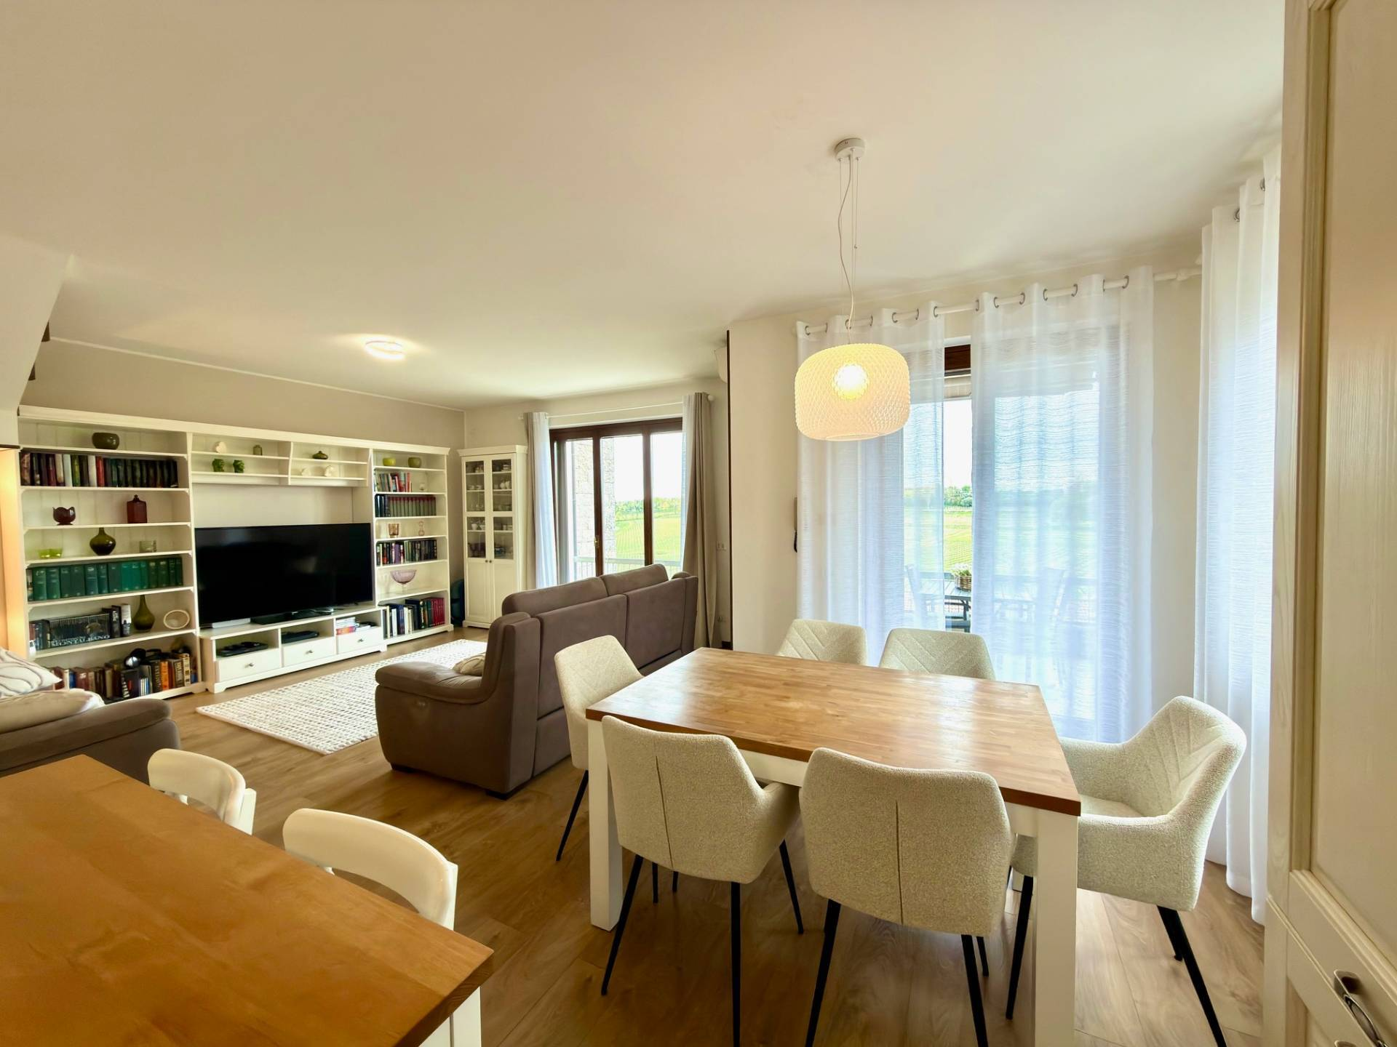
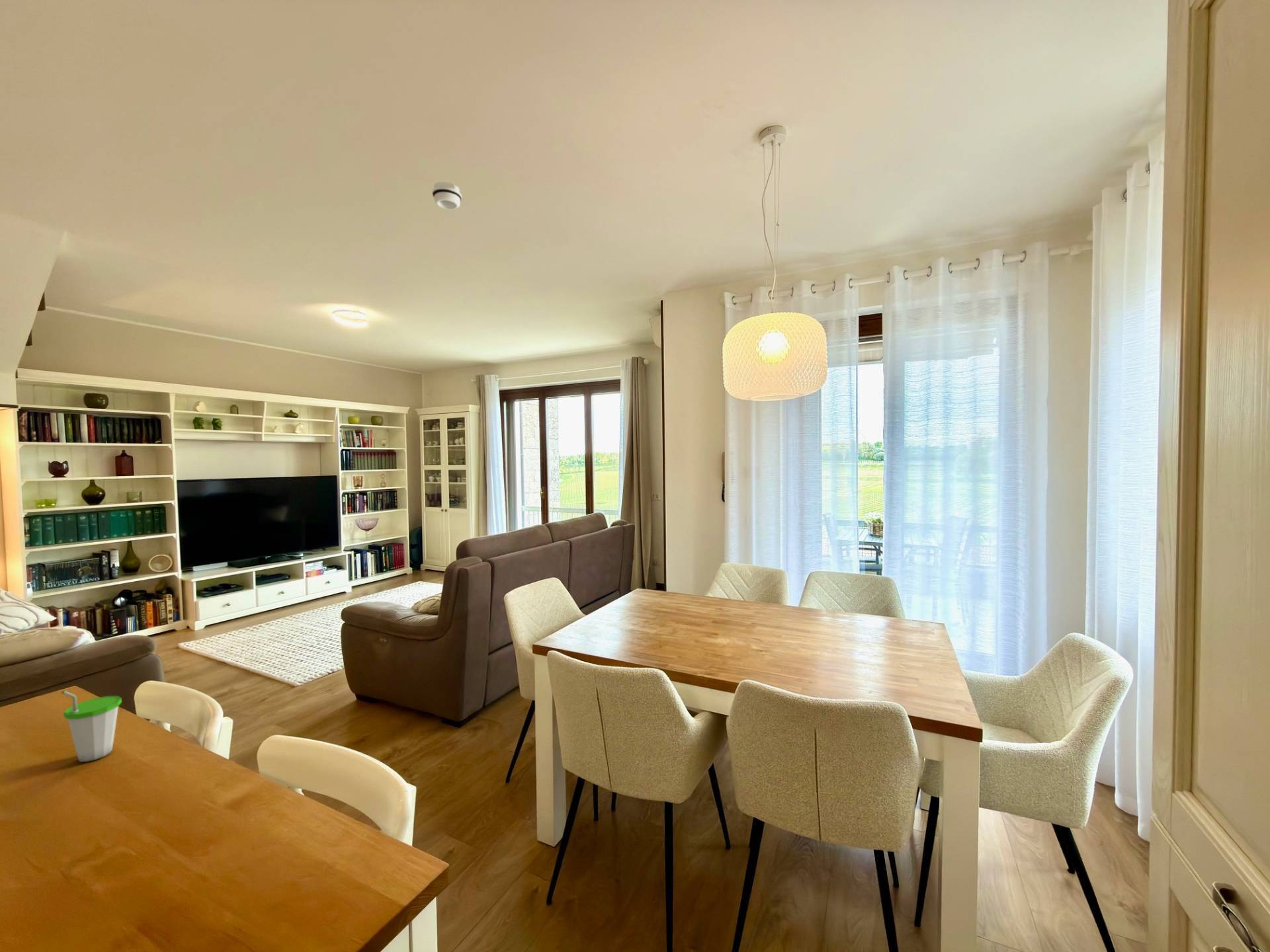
+ cup [61,690,122,763]
+ smoke detector [431,181,462,210]
